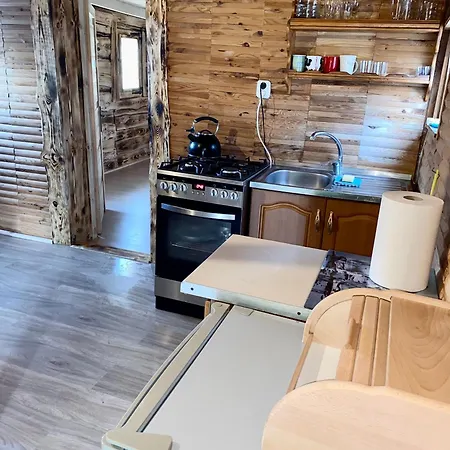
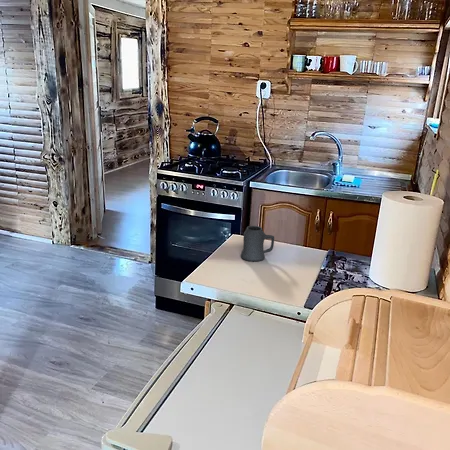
+ mug [240,225,275,262]
